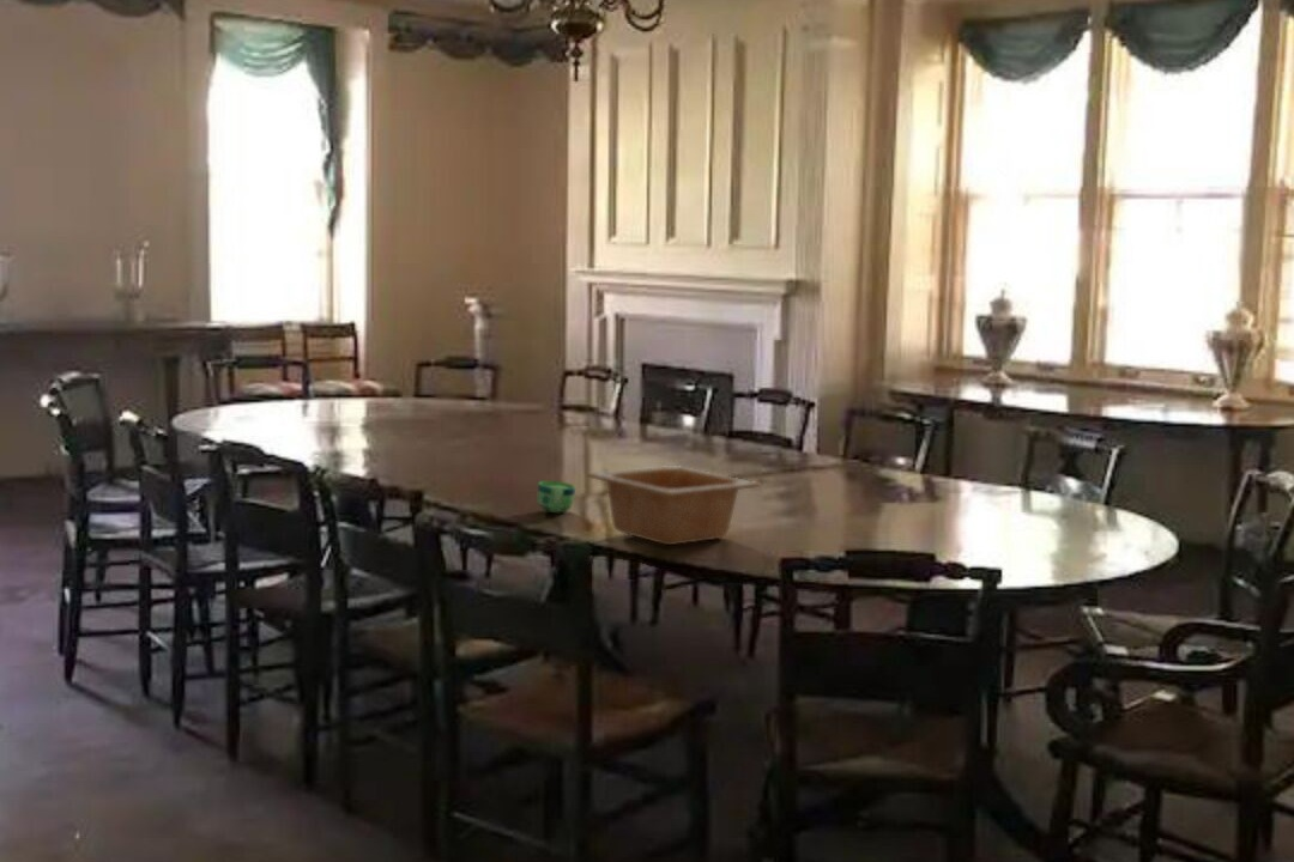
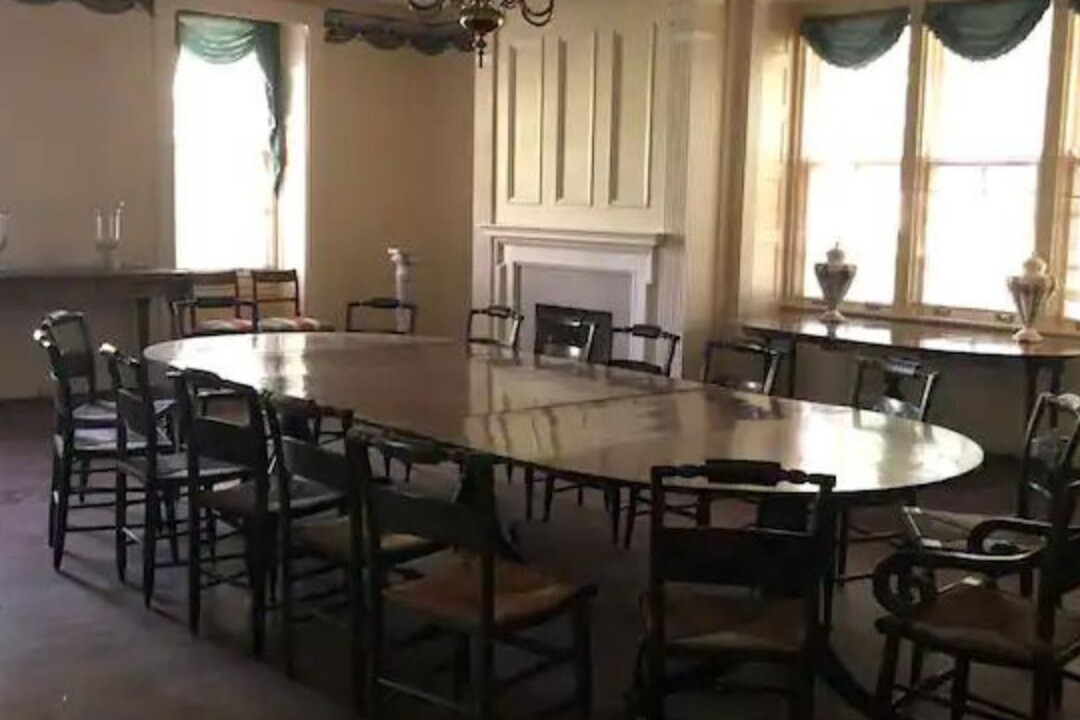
- serving bowl [585,465,761,546]
- cup [537,480,576,514]
